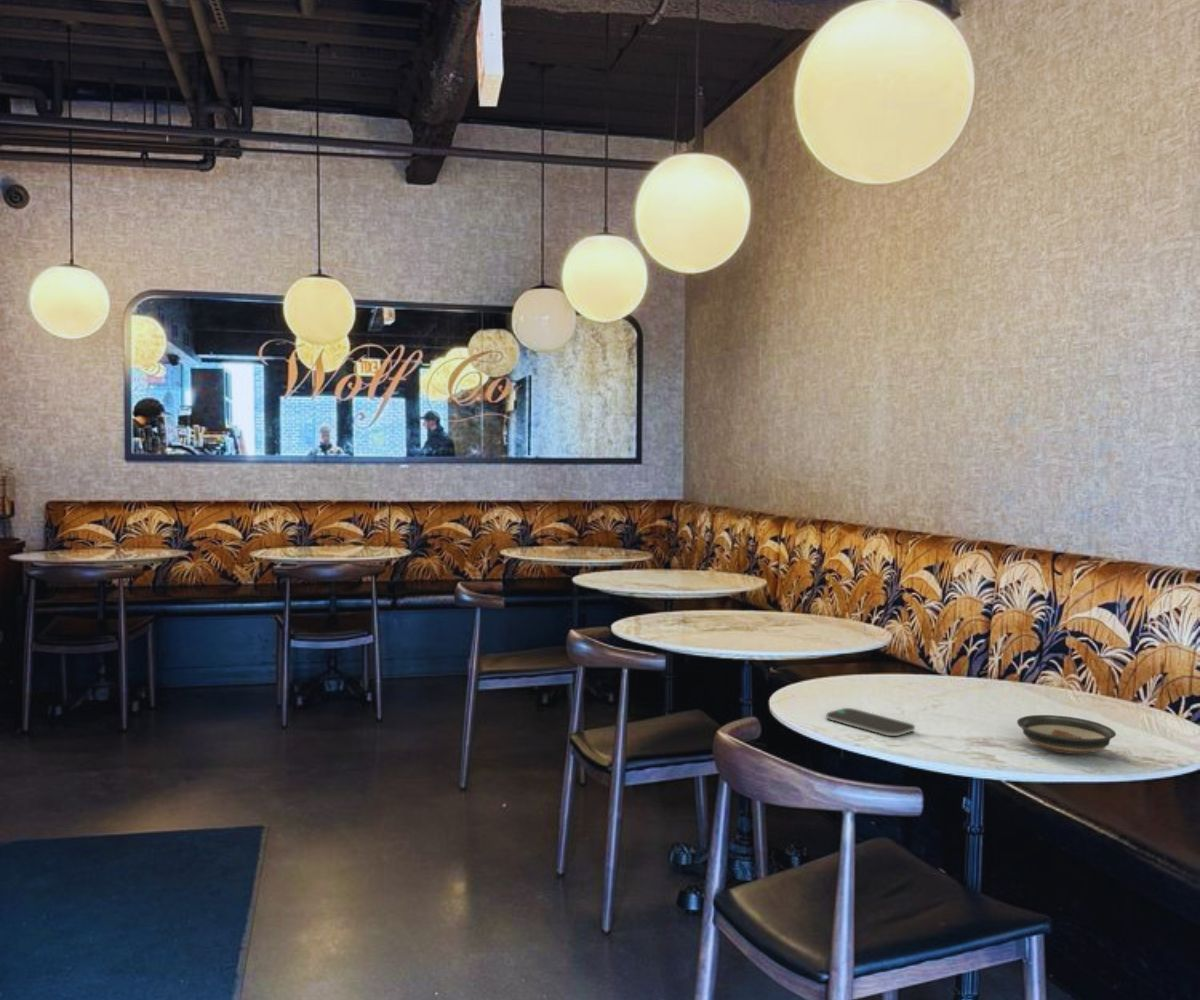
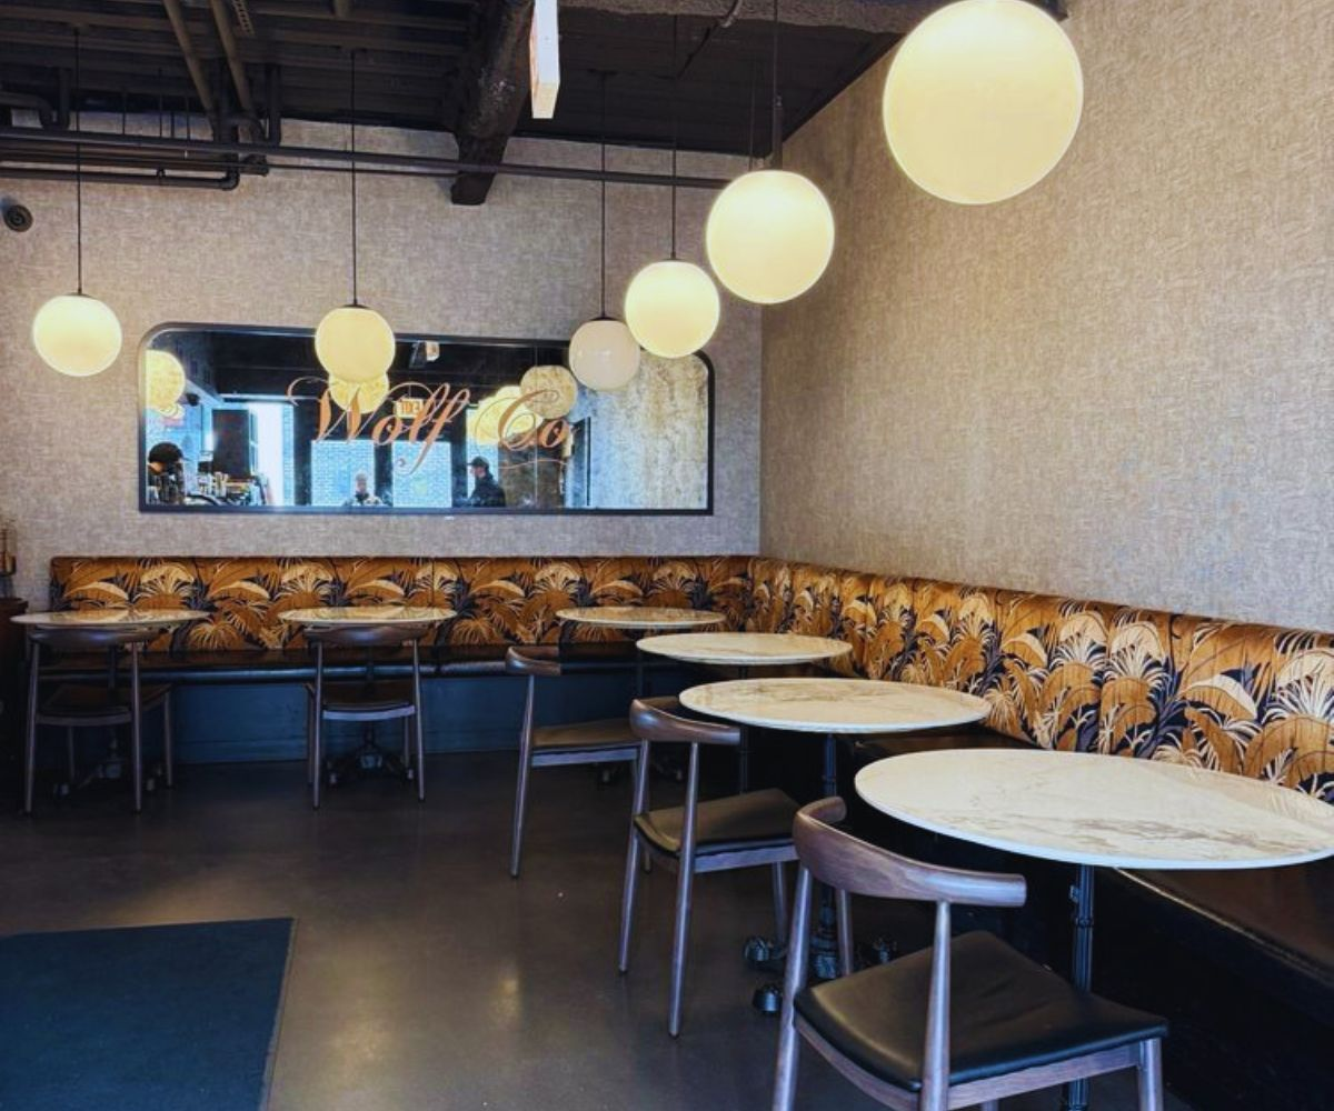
- saucer [1016,714,1117,755]
- smartphone [825,707,916,737]
